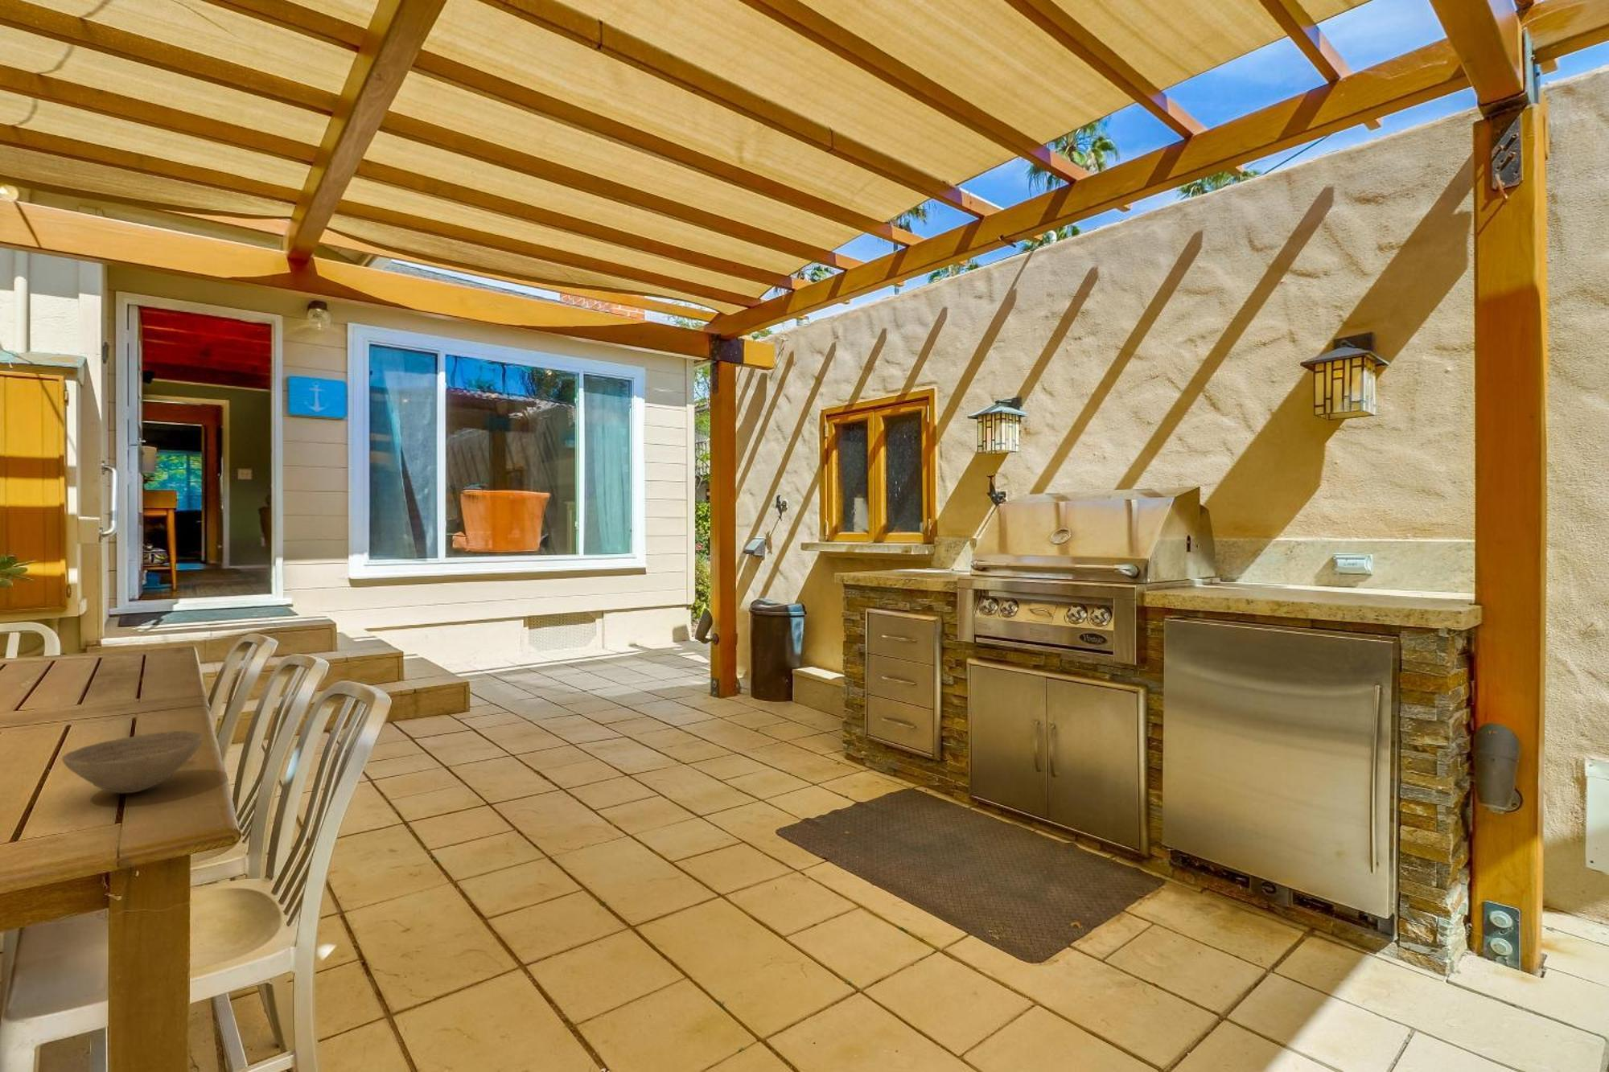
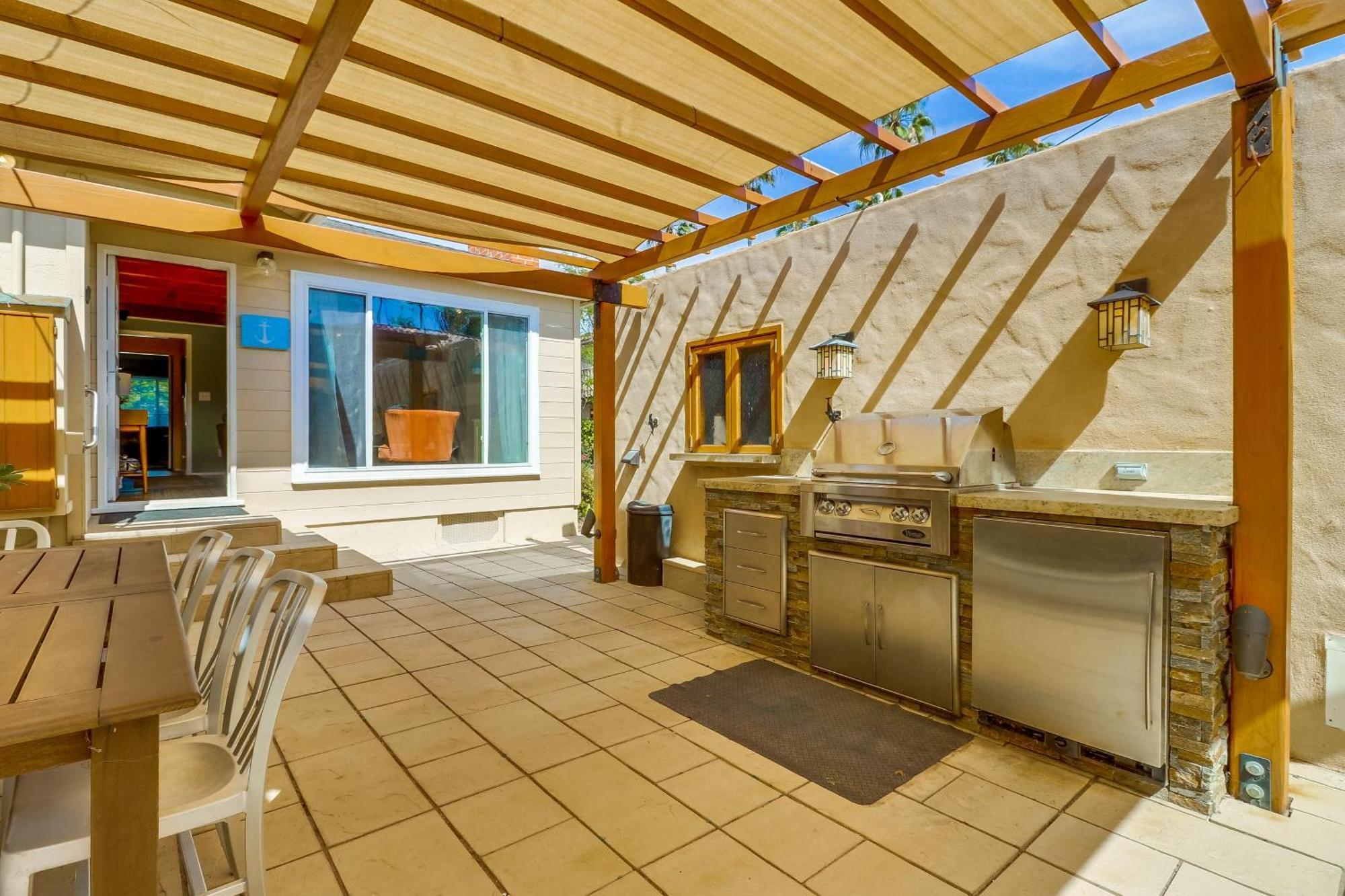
- bowl [61,730,205,793]
